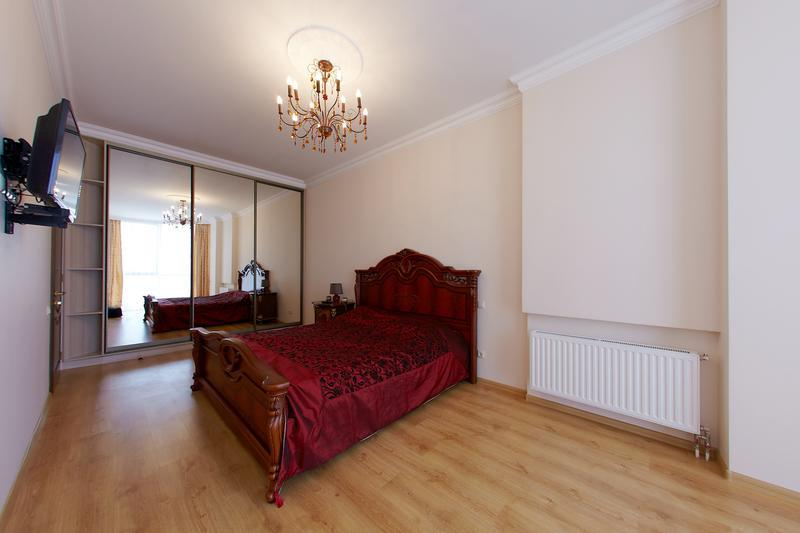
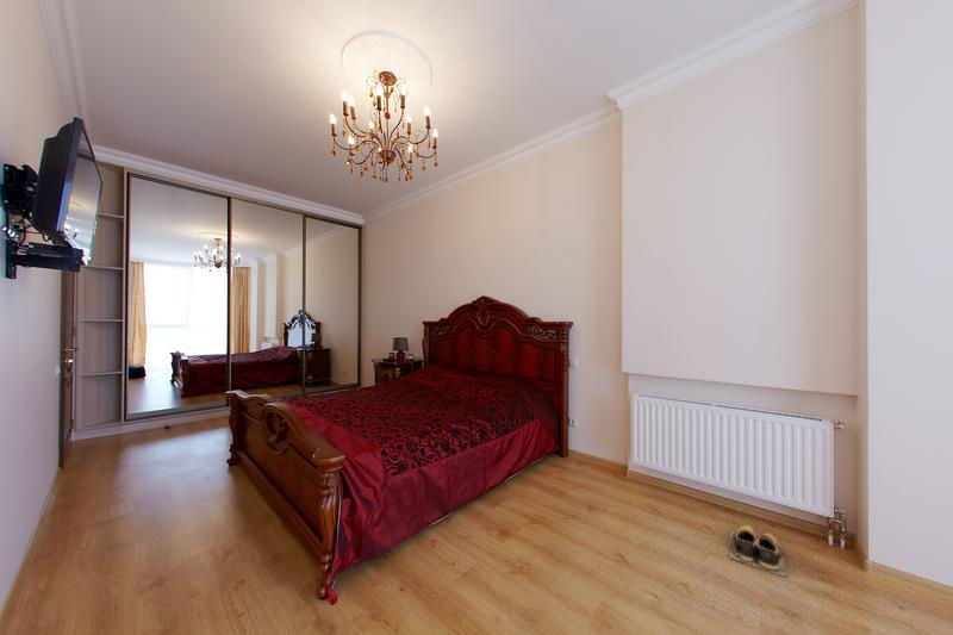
+ shoes [728,524,787,578]
